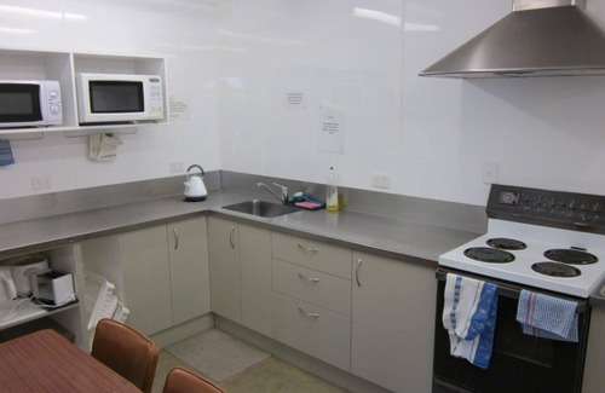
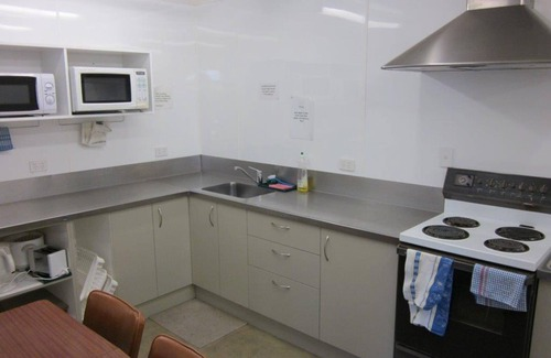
- kettle [183,163,208,202]
